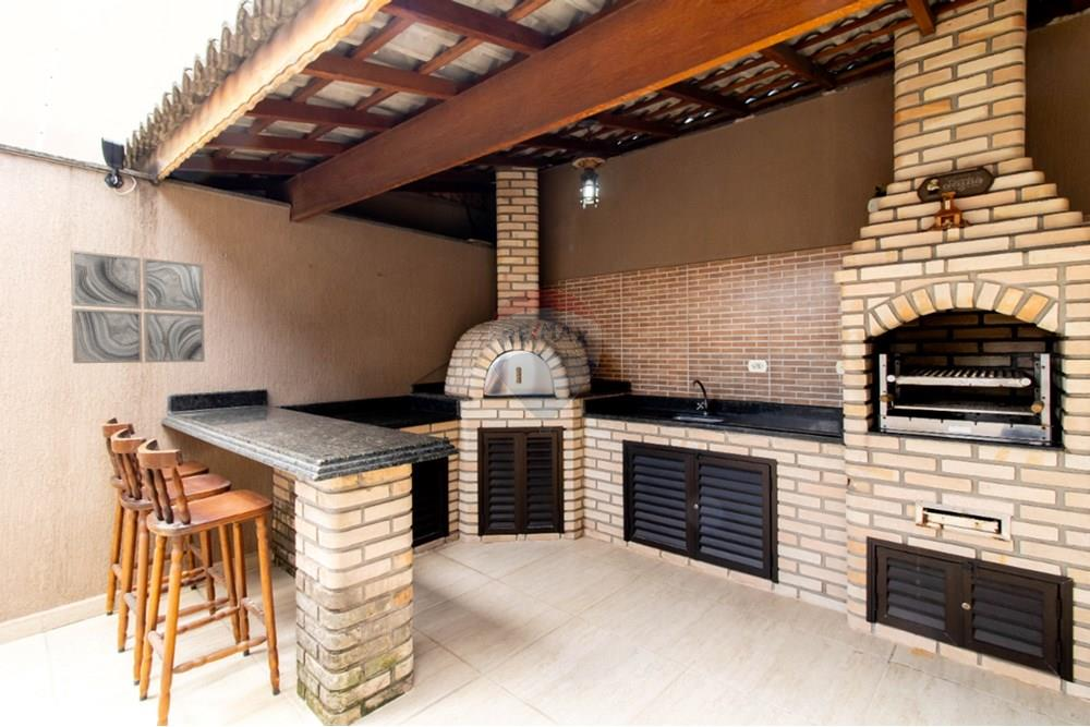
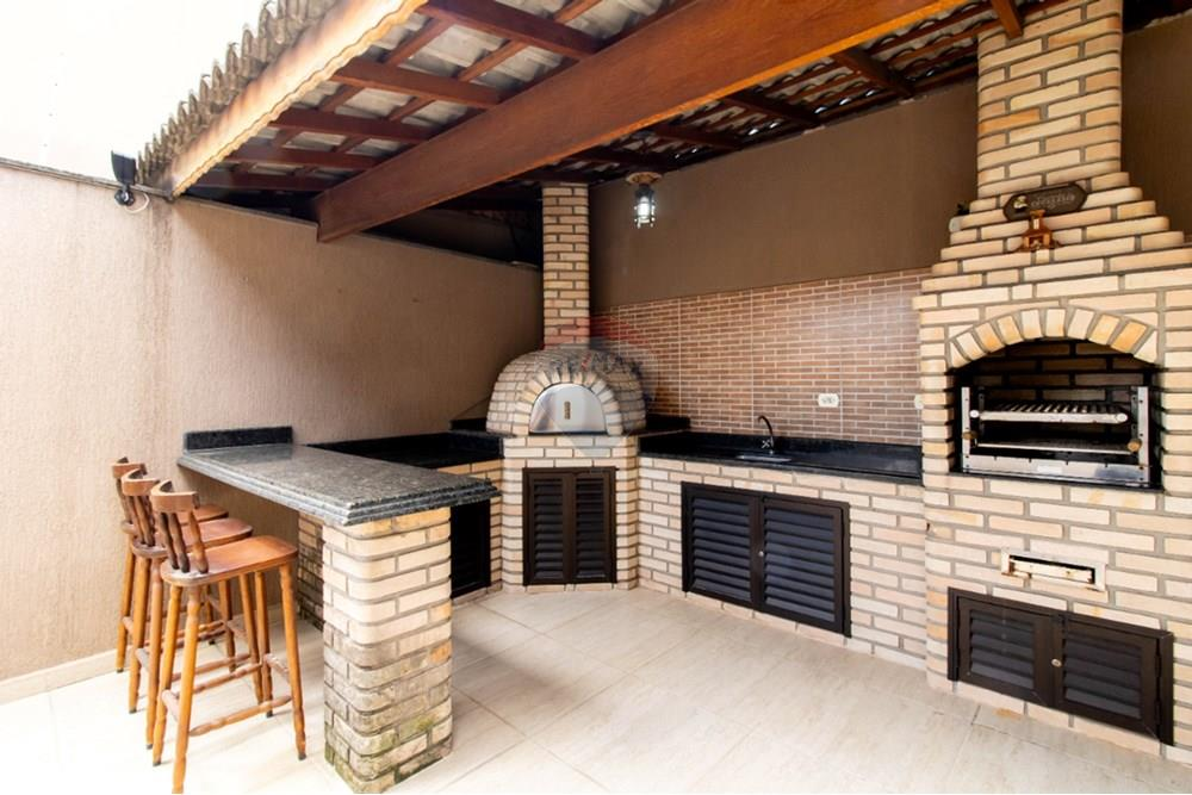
- wall art [70,249,206,364]
